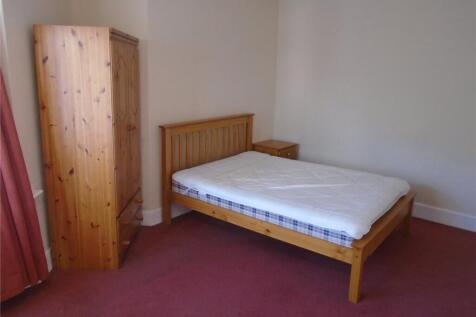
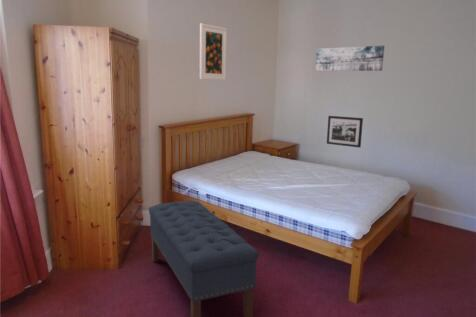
+ wall art [315,45,385,72]
+ picture frame [326,115,364,149]
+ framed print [199,22,228,81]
+ bench [148,200,260,317]
